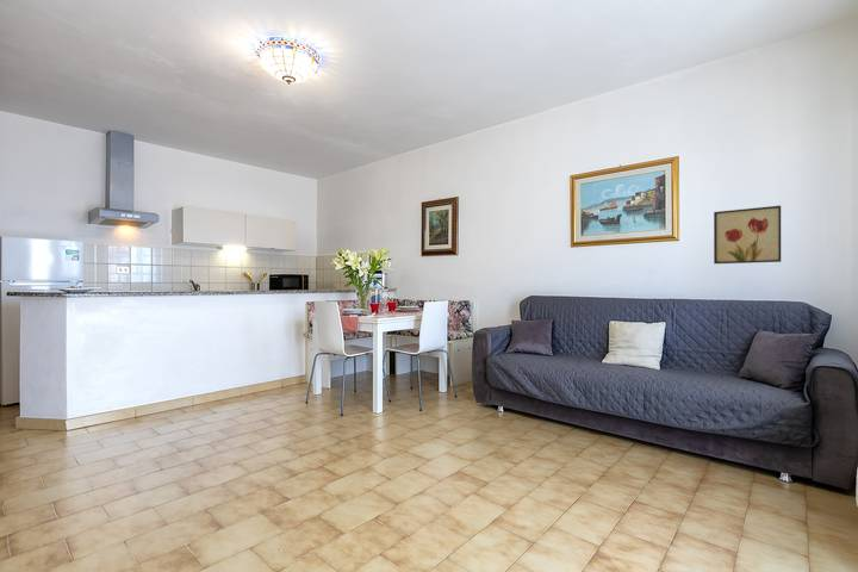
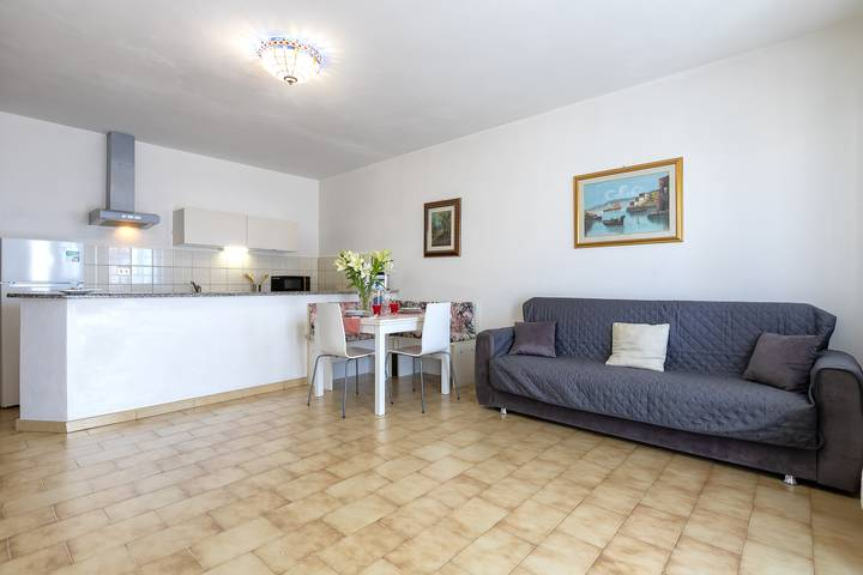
- wall art [713,205,782,265]
